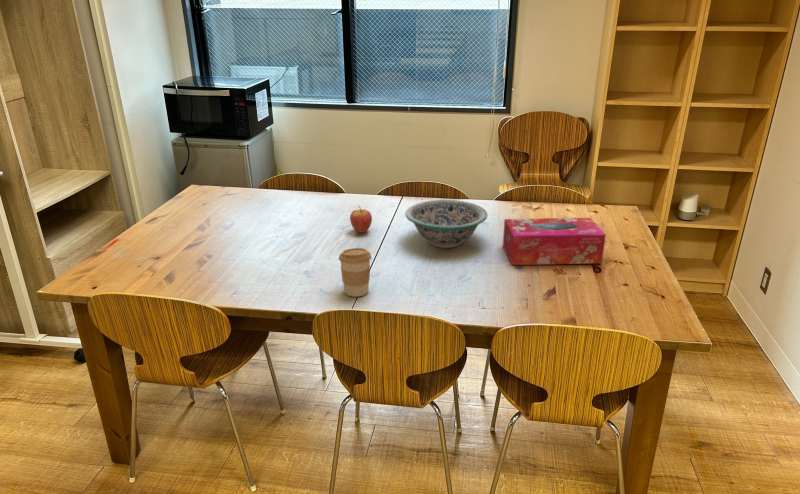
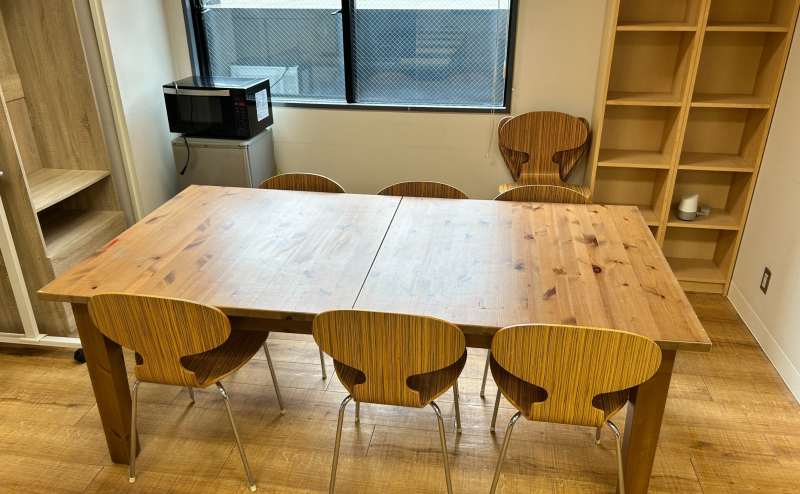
- coffee cup [338,247,373,298]
- decorative bowl [404,199,488,249]
- tissue box [502,217,607,266]
- fruit [349,204,373,234]
